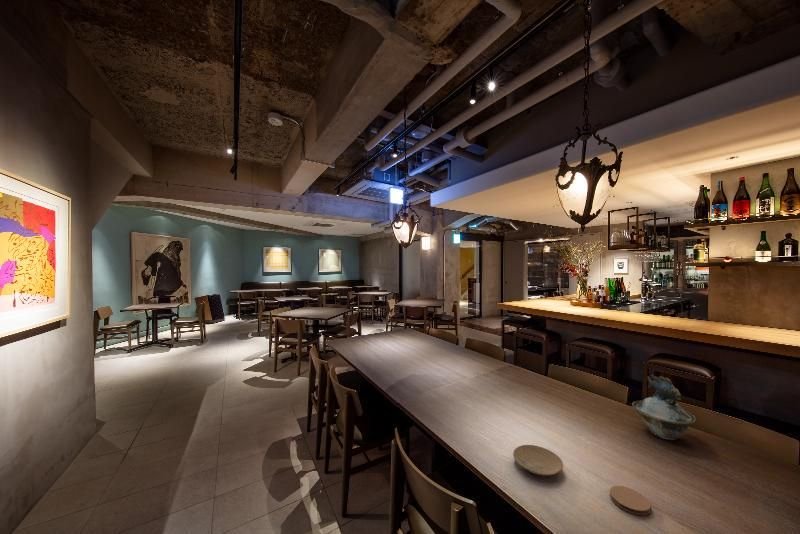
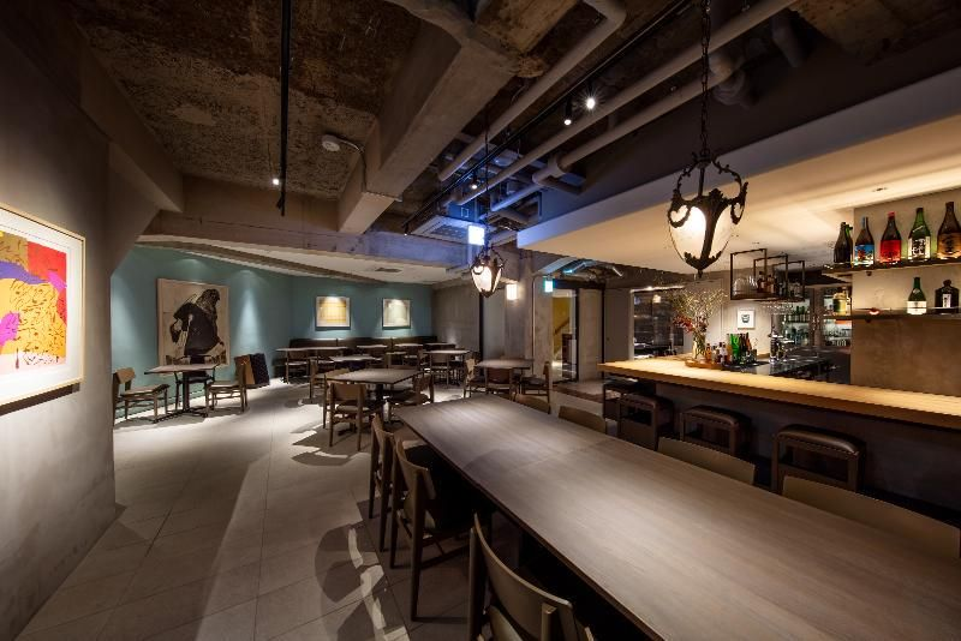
- plate [512,444,564,477]
- coaster [609,485,651,516]
- ceramic bowl [631,374,697,441]
